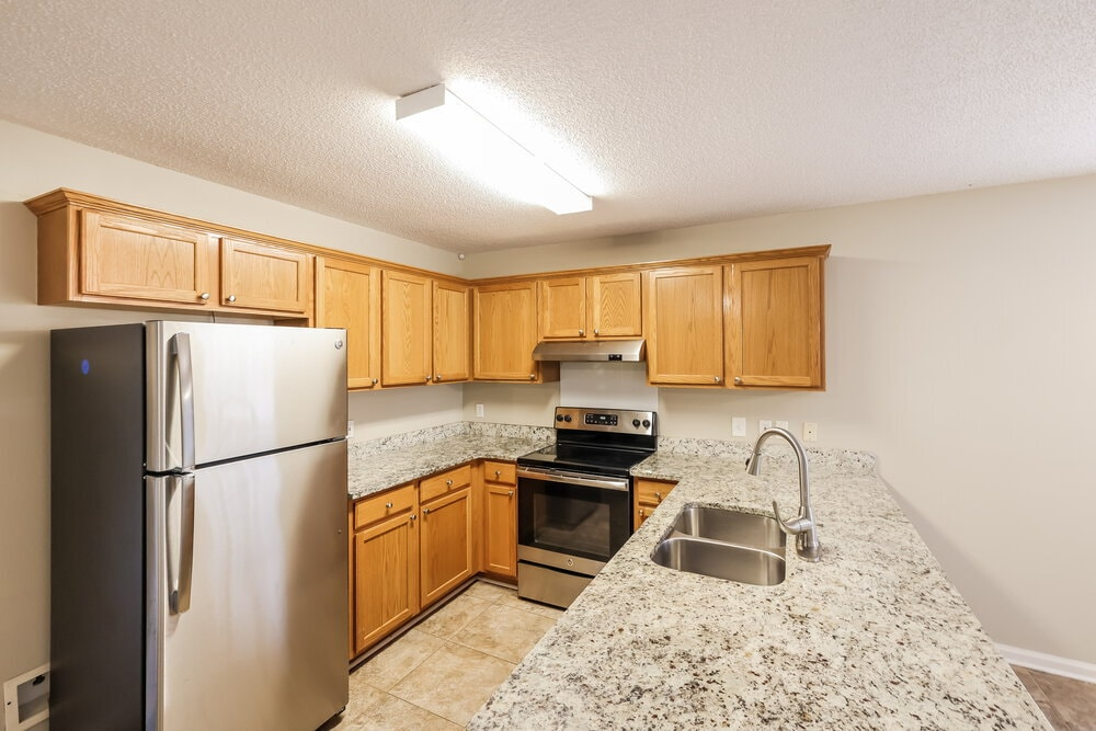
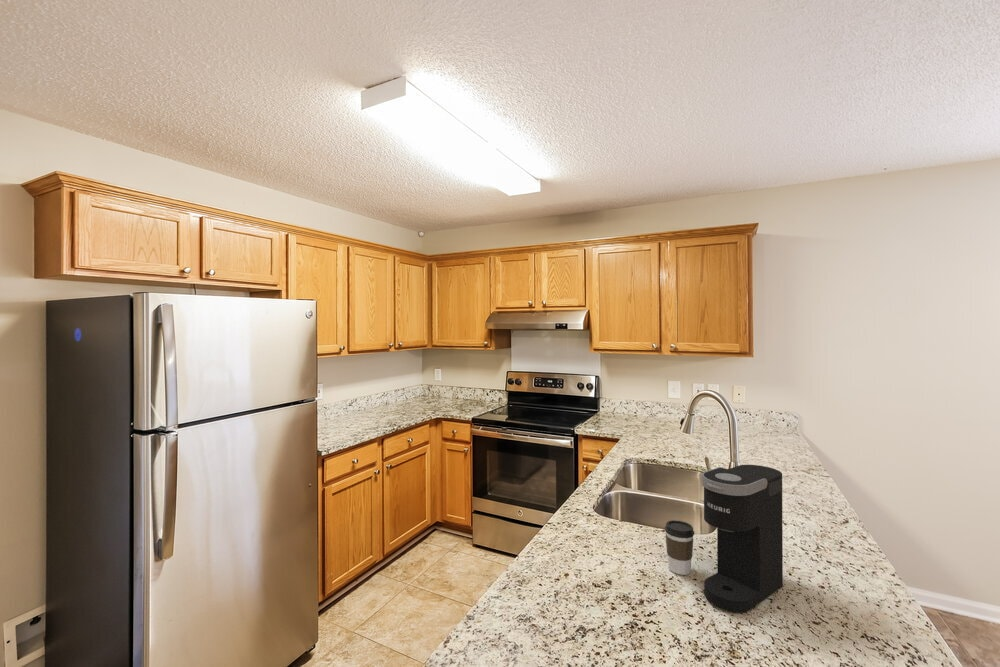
+ coffee maker [701,464,784,614]
+ coffee cup [664,519,695,576]
